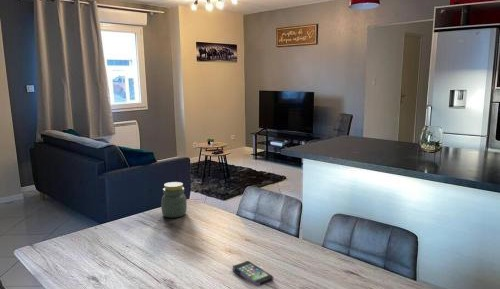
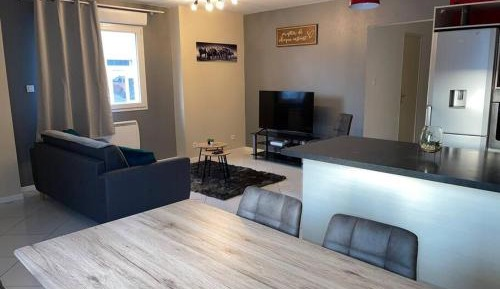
- smartphone [232,260,275,288]
- jar [160,181,188,219]
